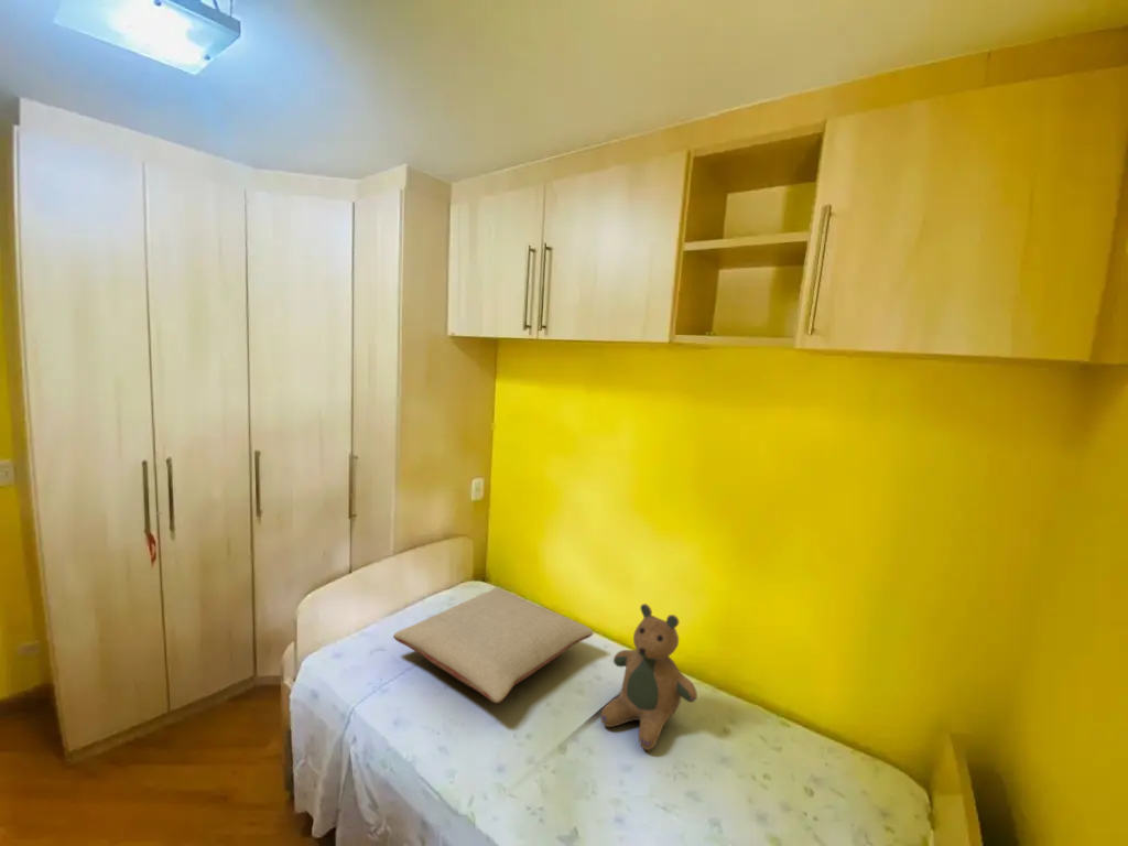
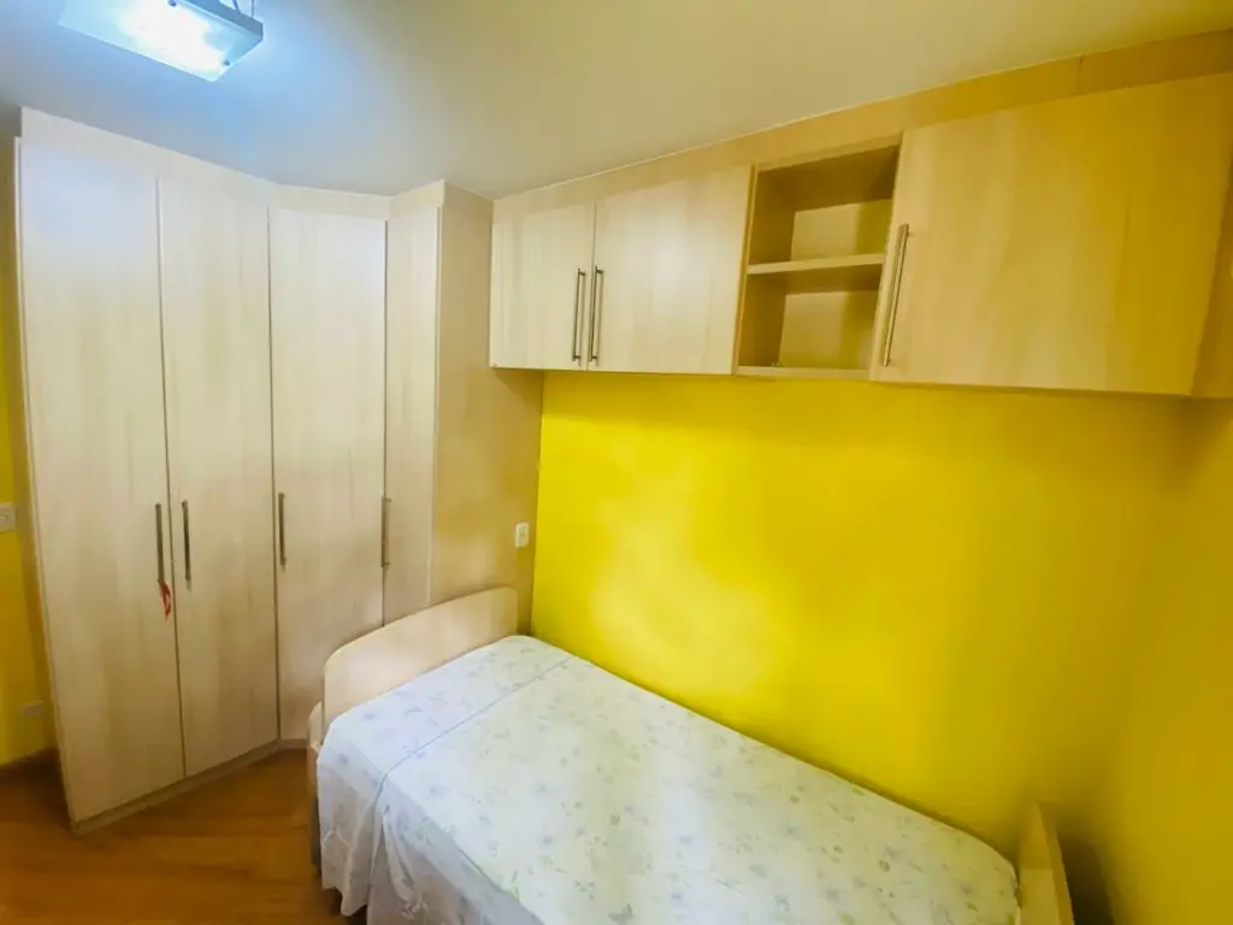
- teddy bear [599,603,698,751]
- pillow [392,587,595,704]
